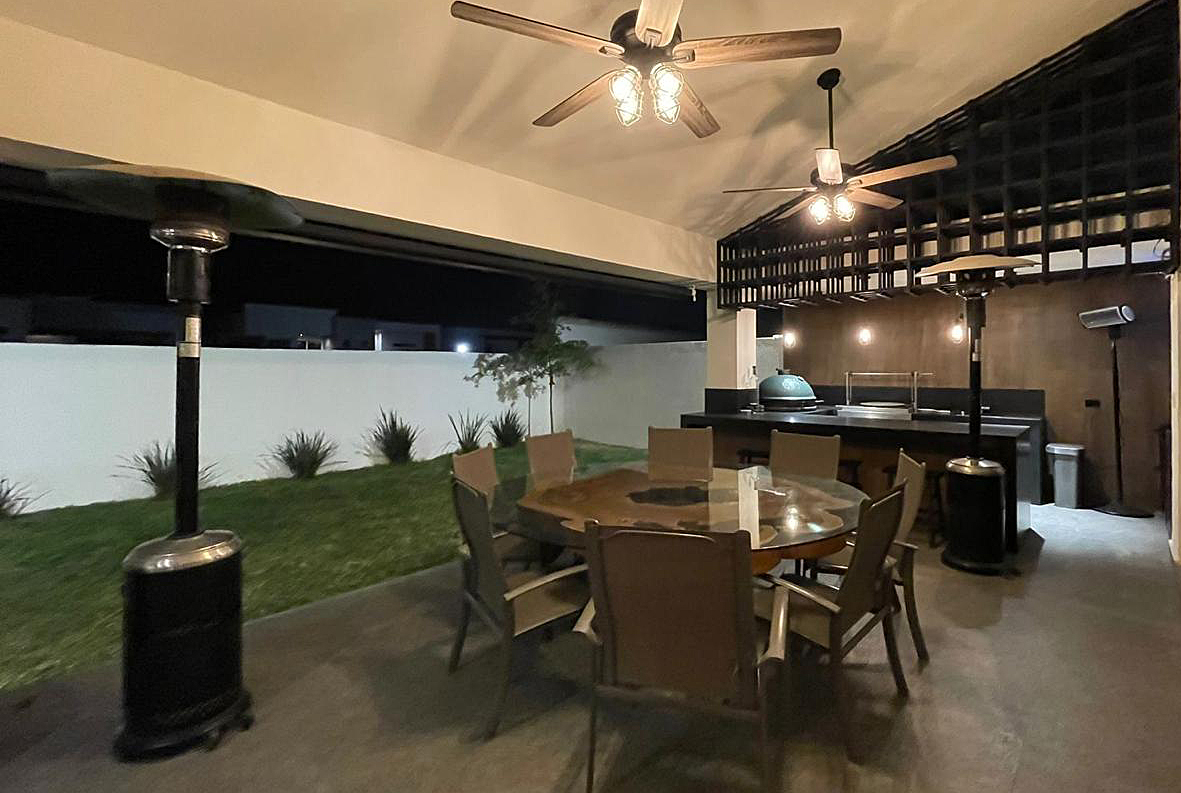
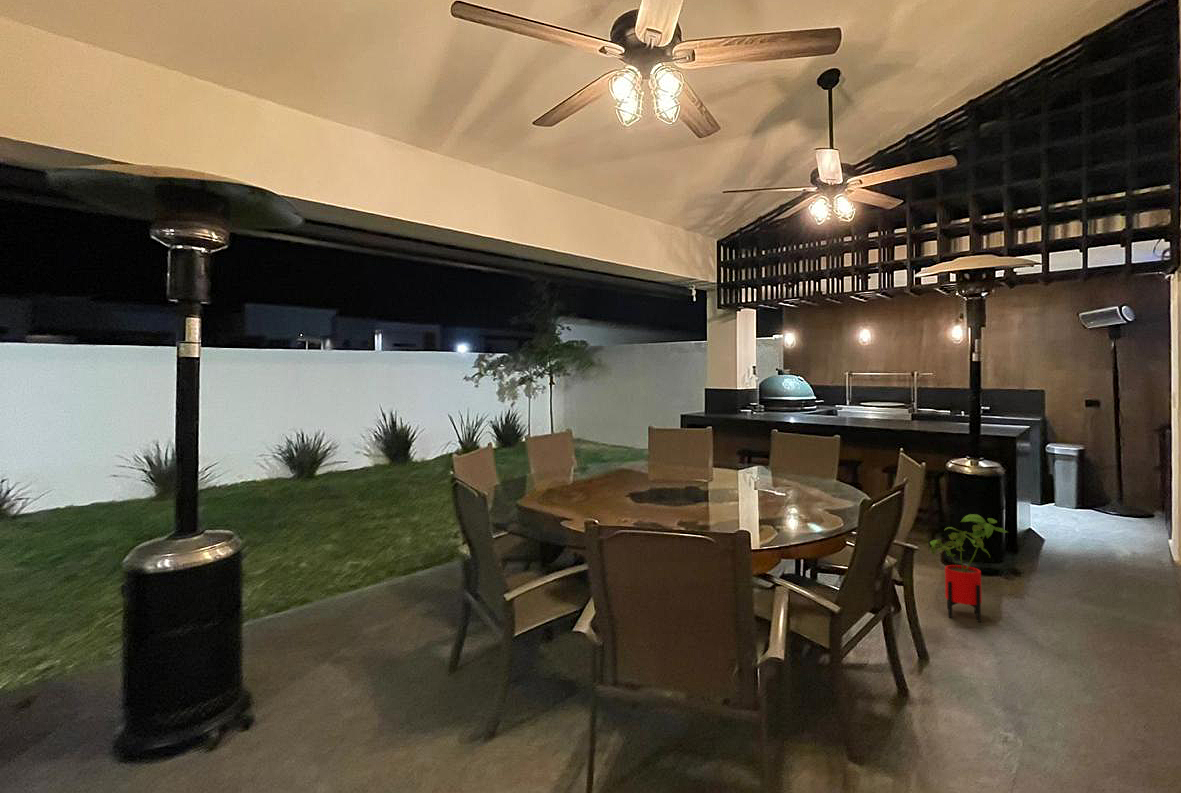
+ house plant [929,513,1009,623]
